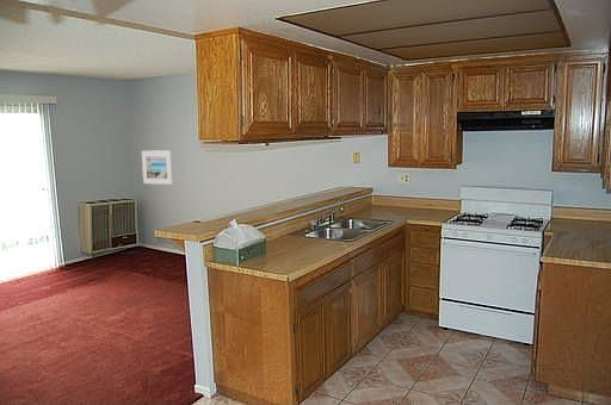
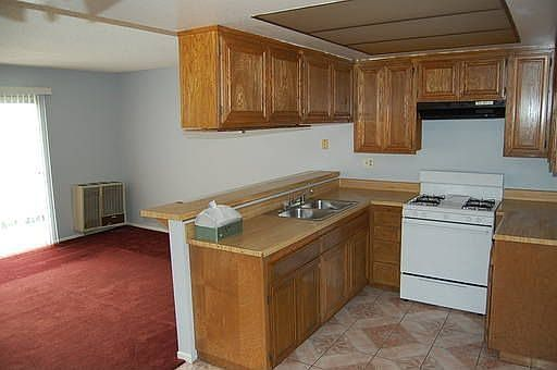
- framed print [141,149,173,186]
